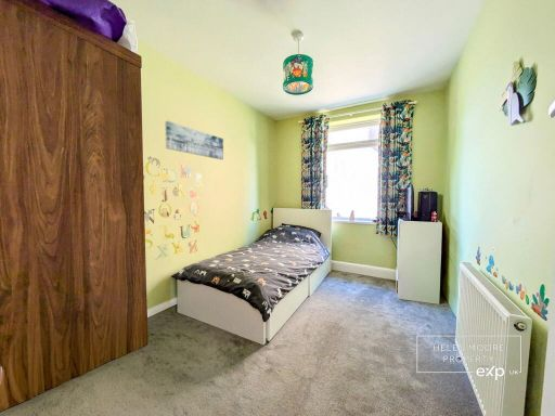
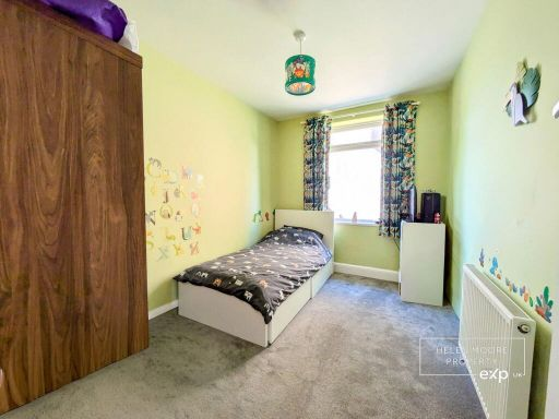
- wall art [165,120,224,160]
